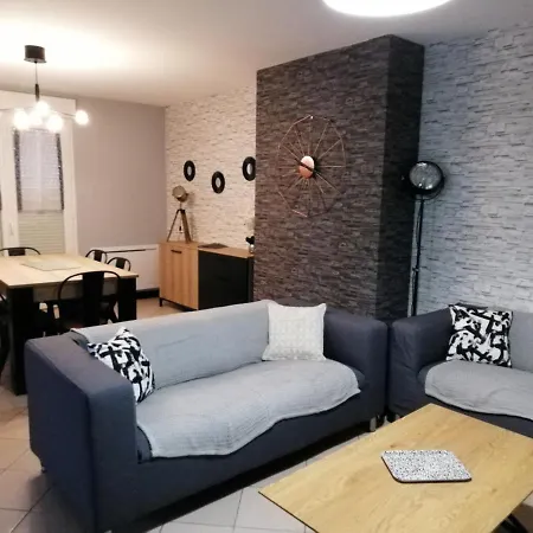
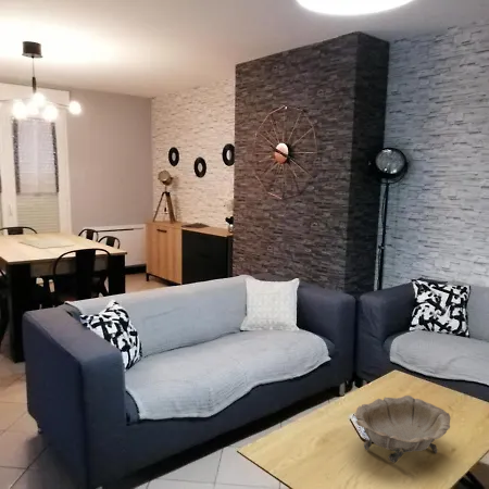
+ decorative bowl [353,394,451,464]
